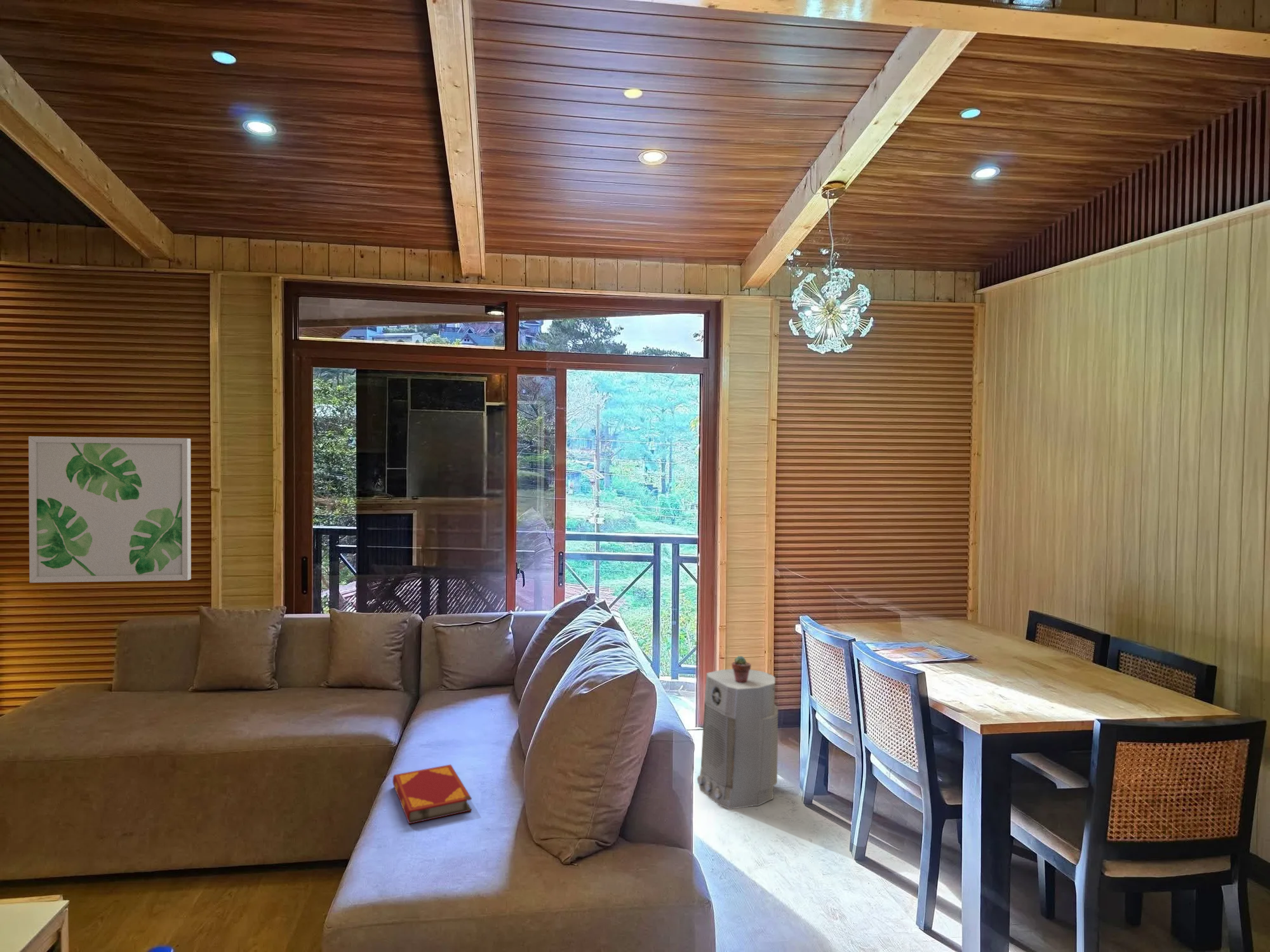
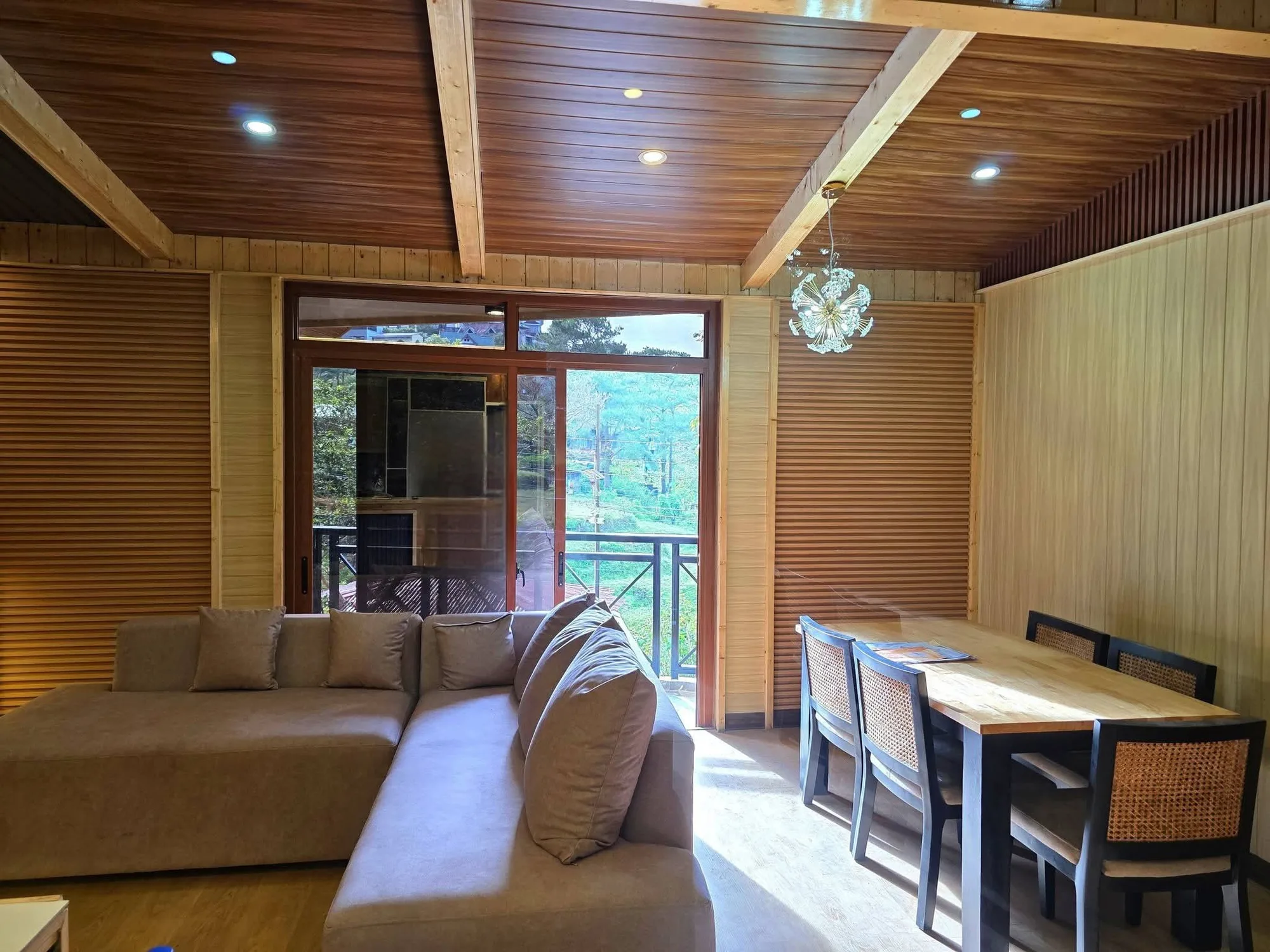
- air purifier [697,668,779,810]
- hardback book [392,764,472,824]
- potted succulent [731,655,752,683]
- wall art [28,436,192,583]
